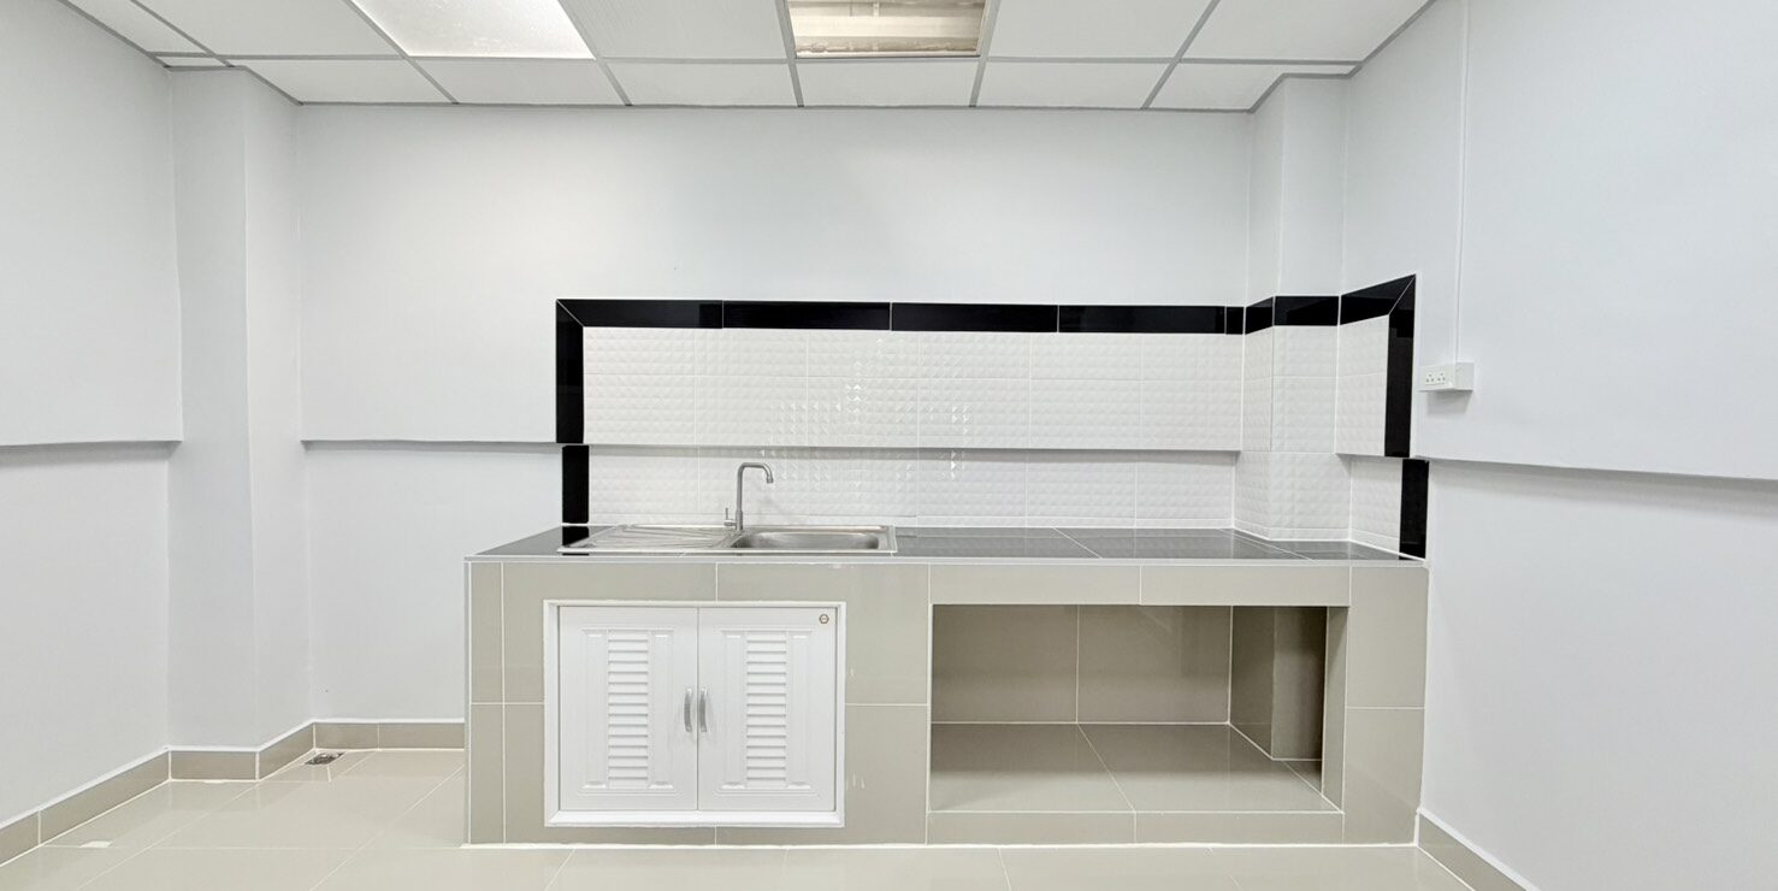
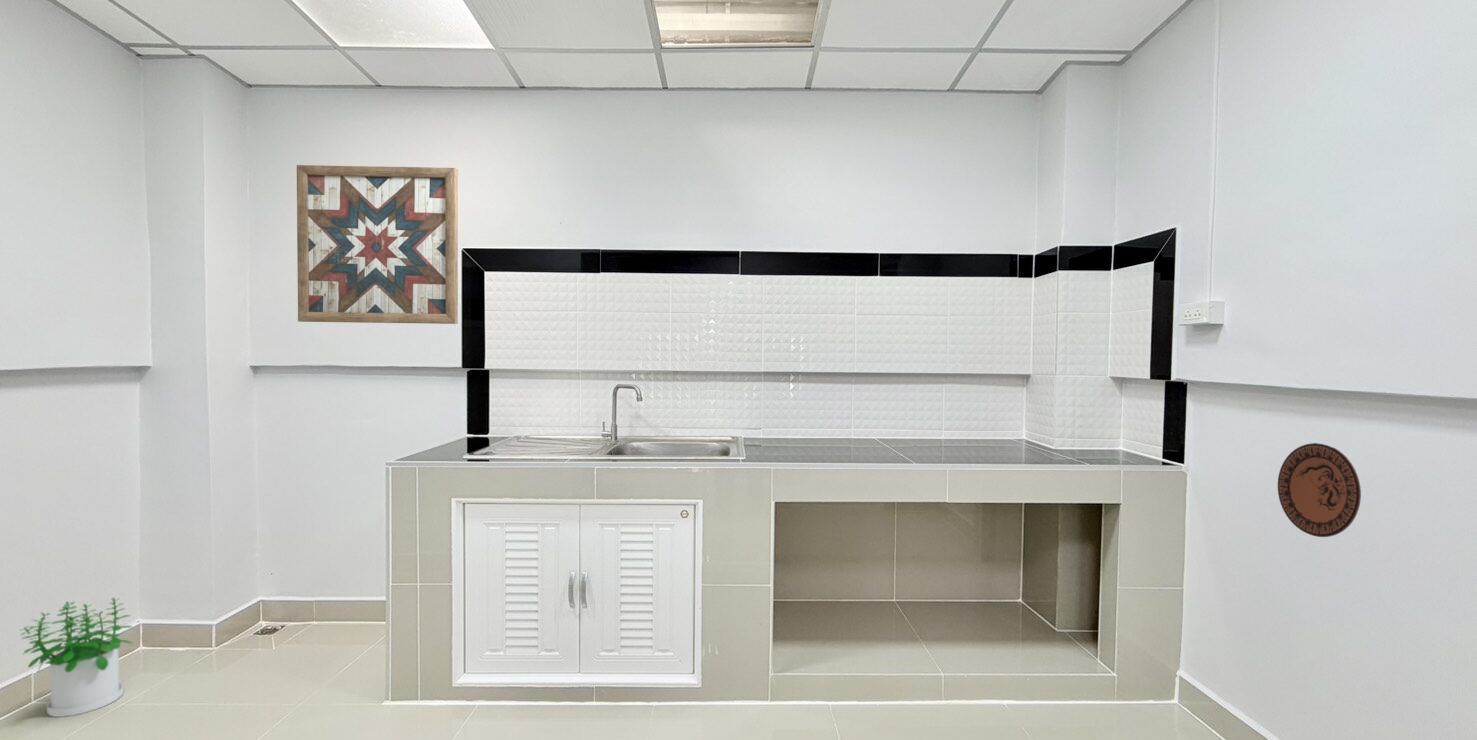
+ wall art [296,164,459,325]
+ potted plant [20,597,134,718]
+ decorative plate [1277,442,1362,538]
